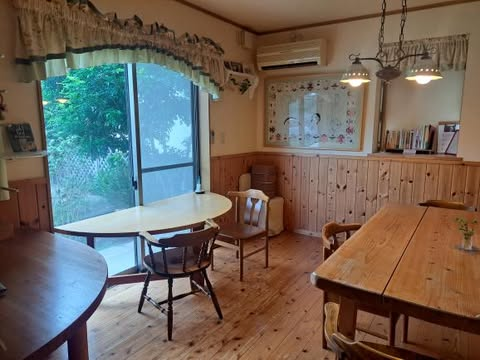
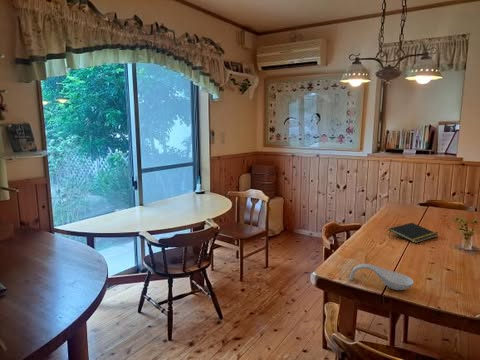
+ notepad [388,222,439,244]
+ spoon rest [349,263,415,291]
